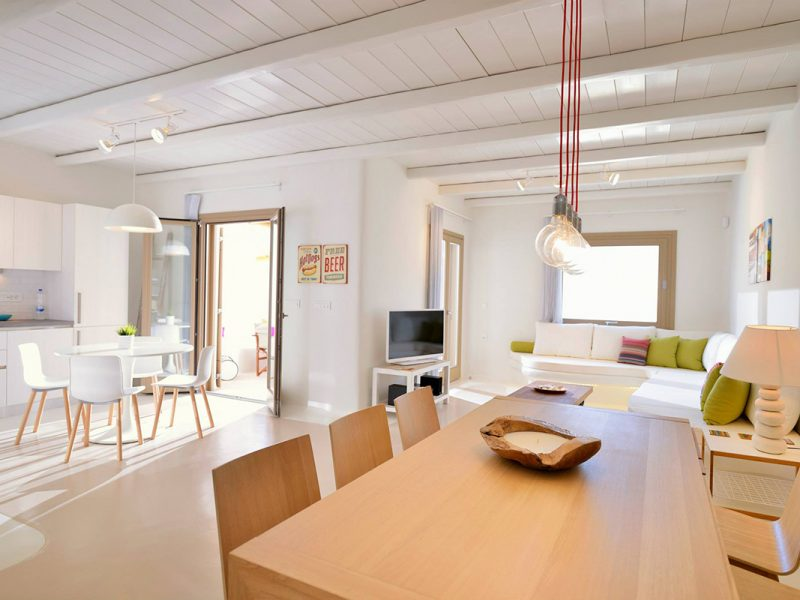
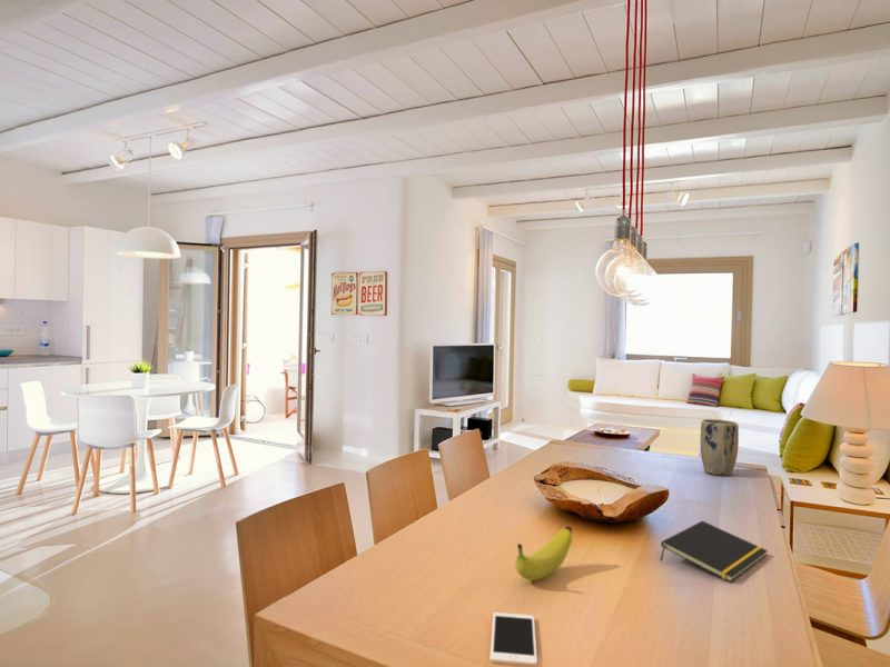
+ plant pot [700,418,740,477]
+ fruit [514,525,573,581]
+ cell phone [488,611,538,667]
+ notepad [660,520,769,584]
